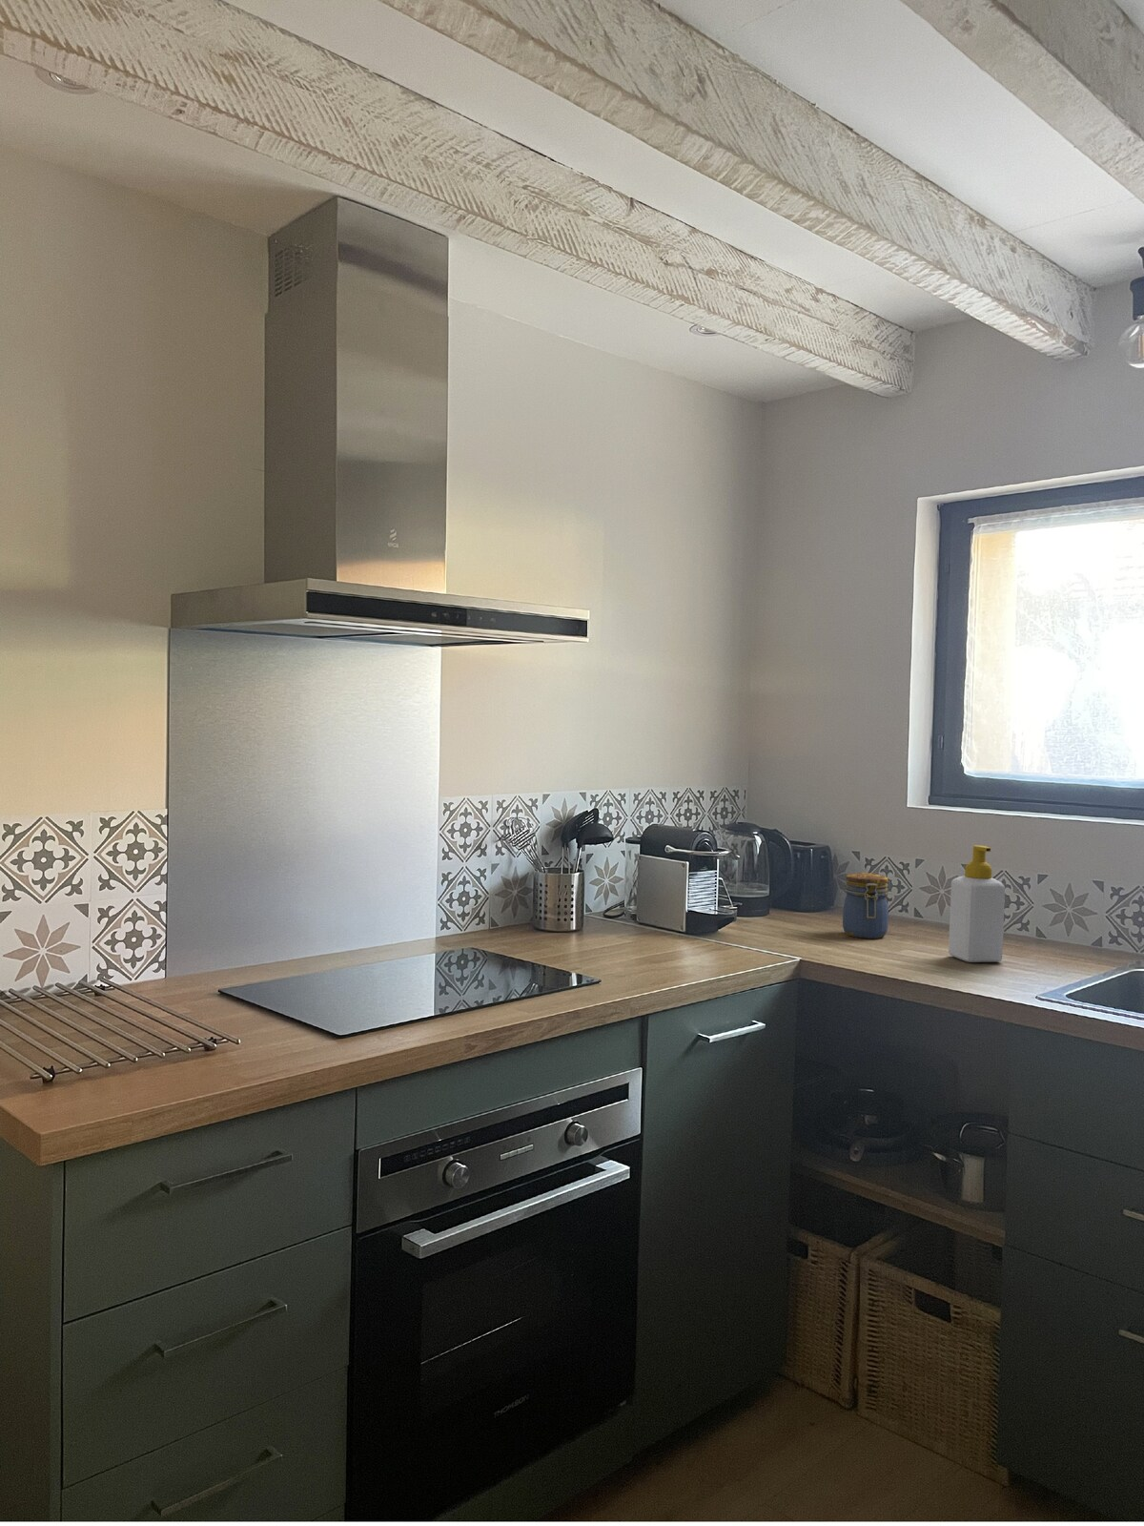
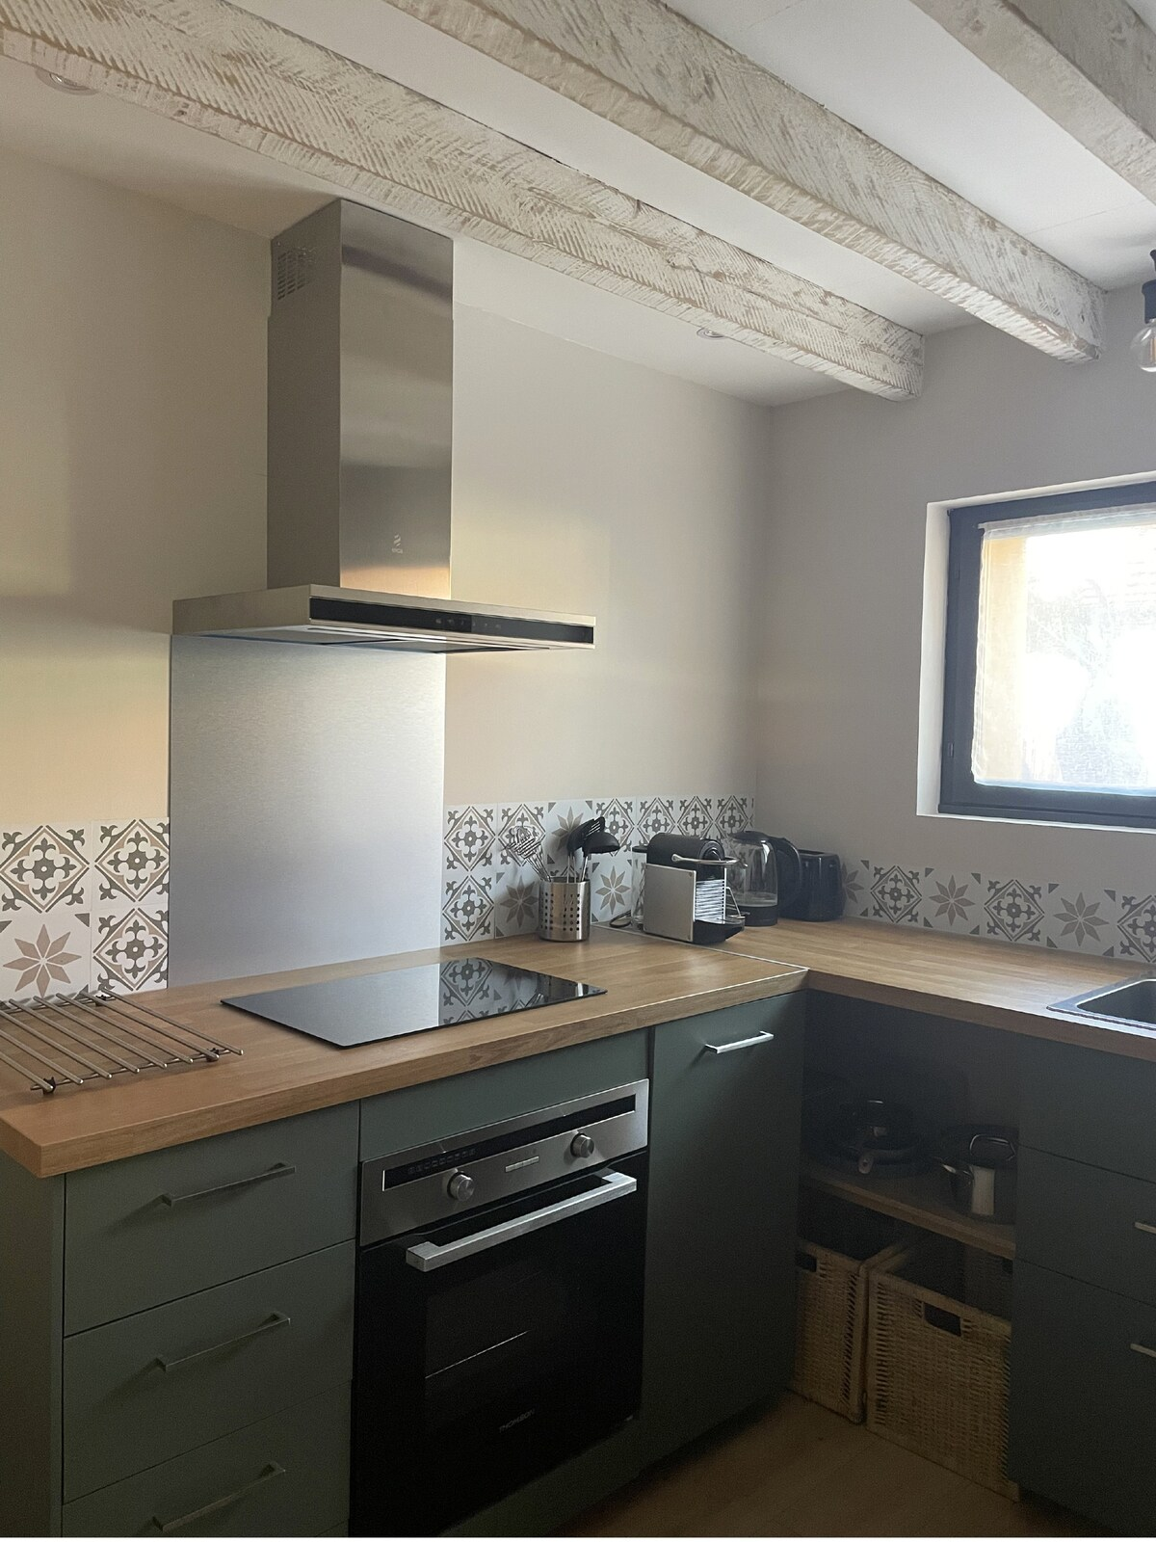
- soap bottle [948,844,1006,964]
- jar [842,871,889,940]
